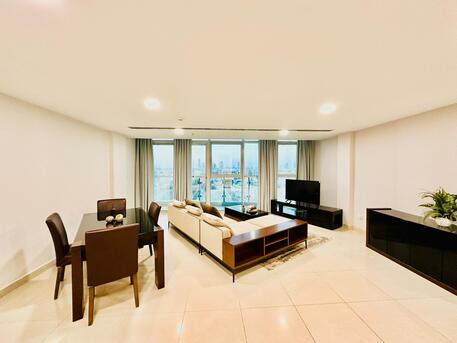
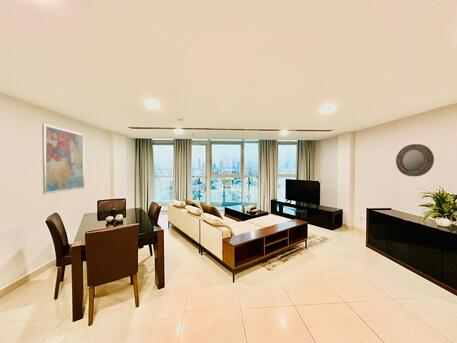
+ home mirror [395,143,435,177]
+ wall art [41,123,85,195]
